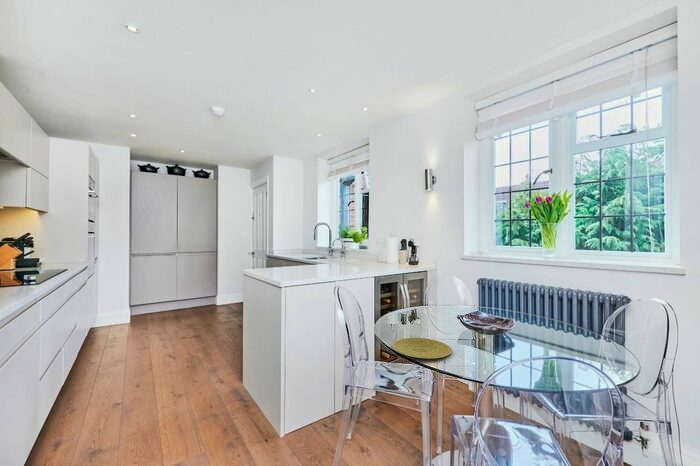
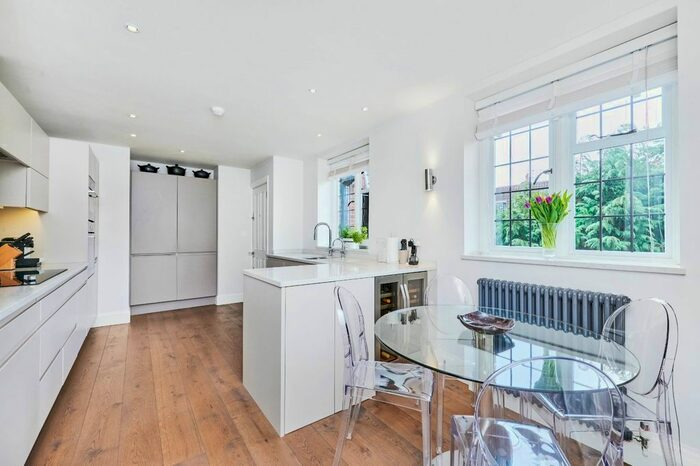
- plate [392,337,453,360]
